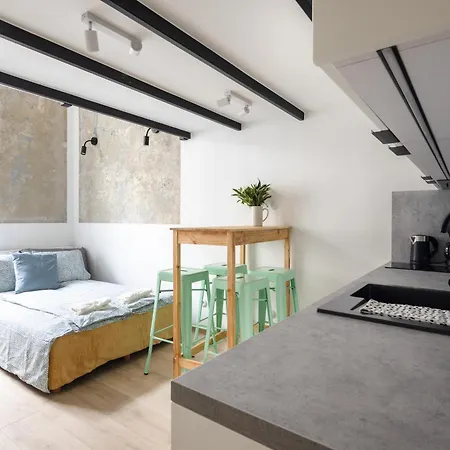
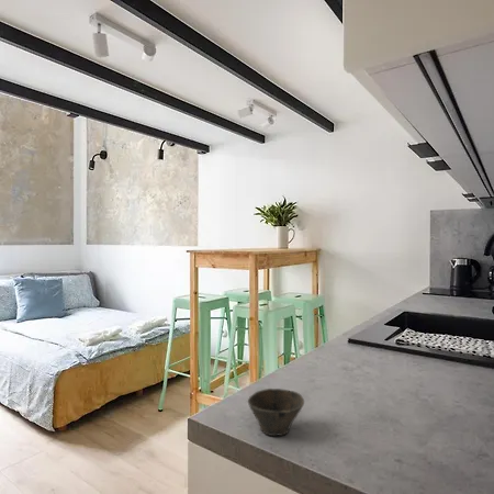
+ cup [247,388,305,437]
